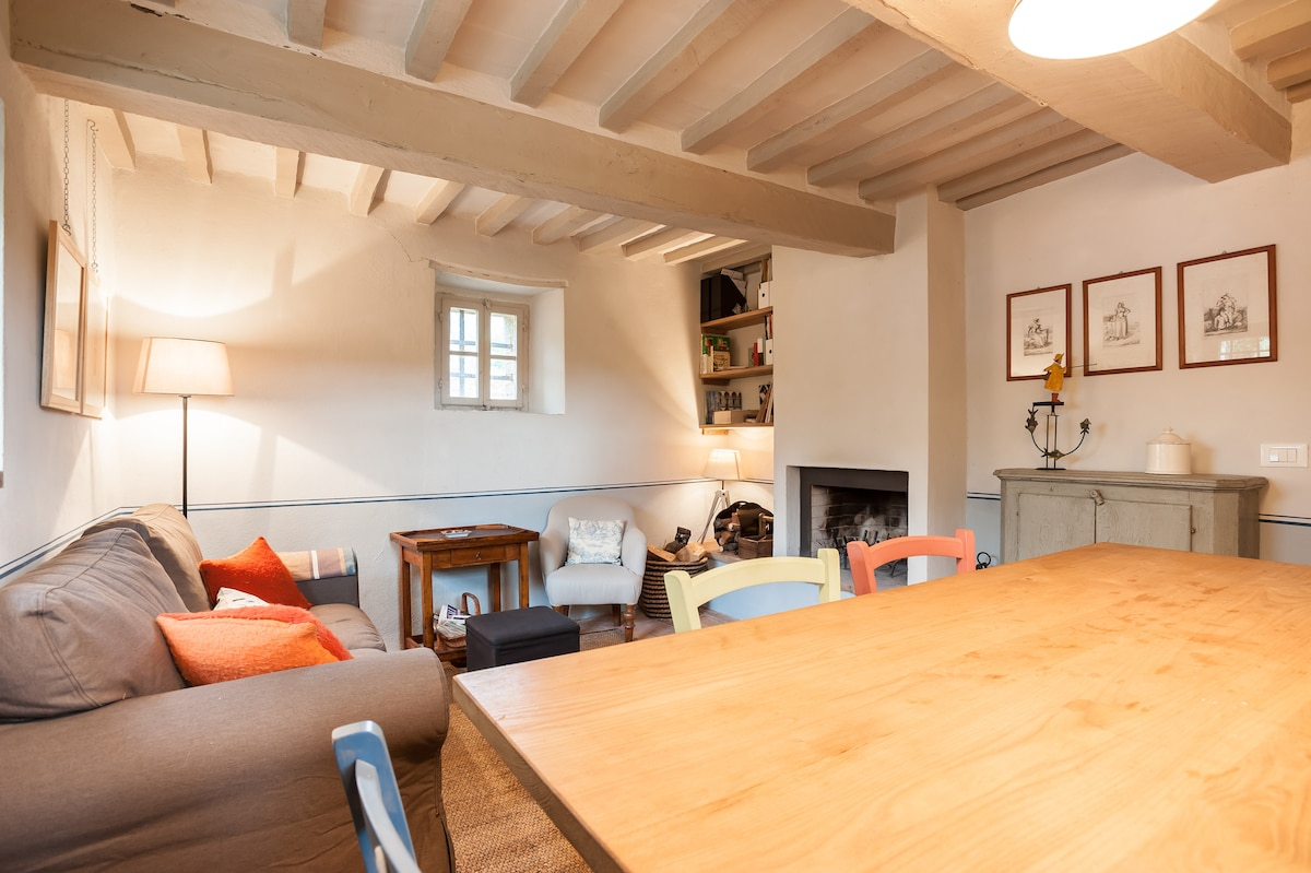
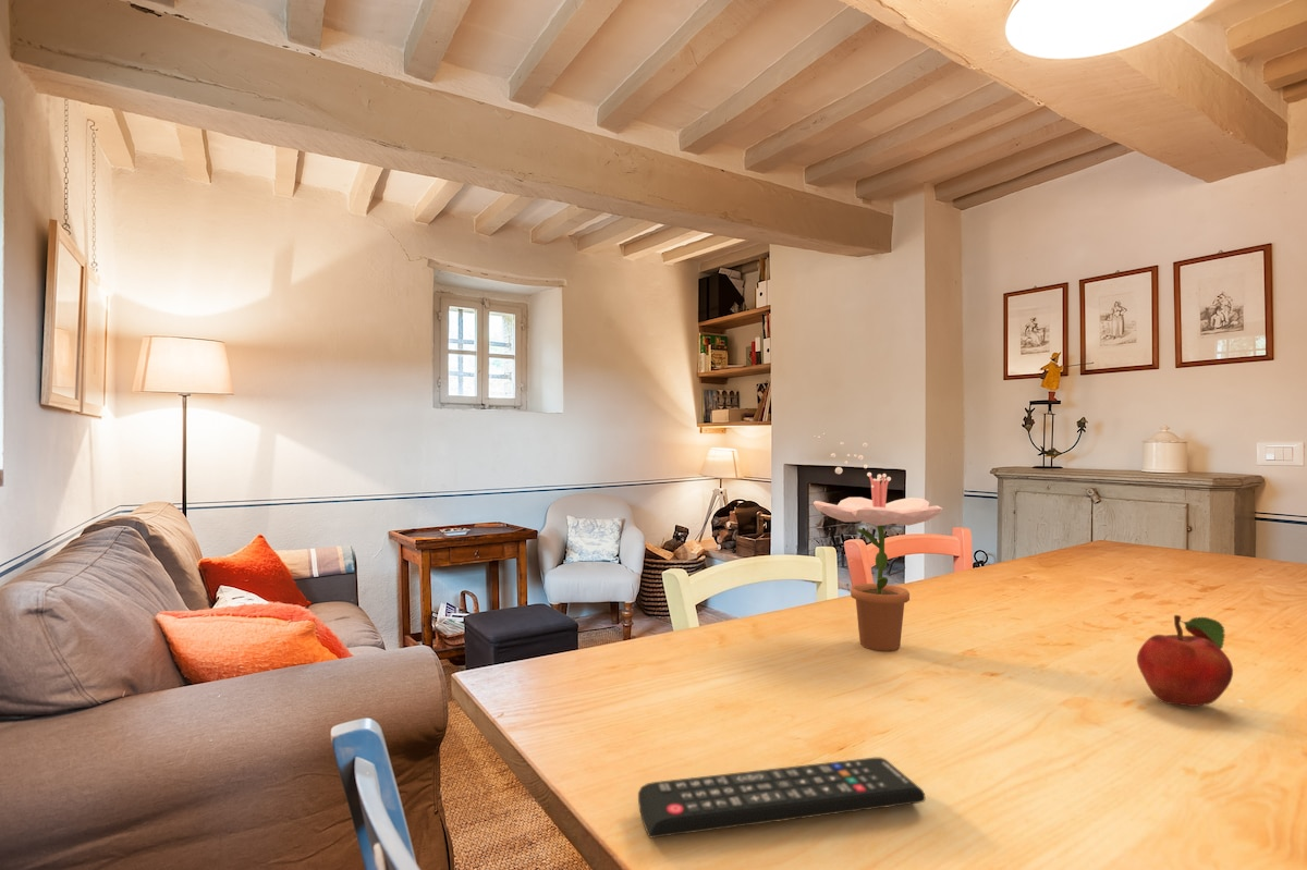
+ fruit [1136,614,1234,708]
+ remote control [637,757,927,840]
+ flower [813,432,944,651]
